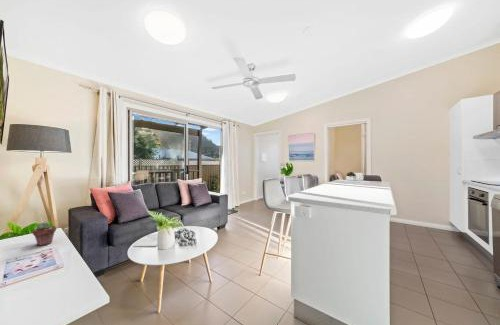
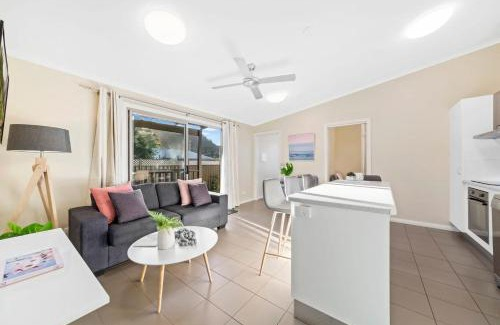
- potted succulent [32,221,57,246]
